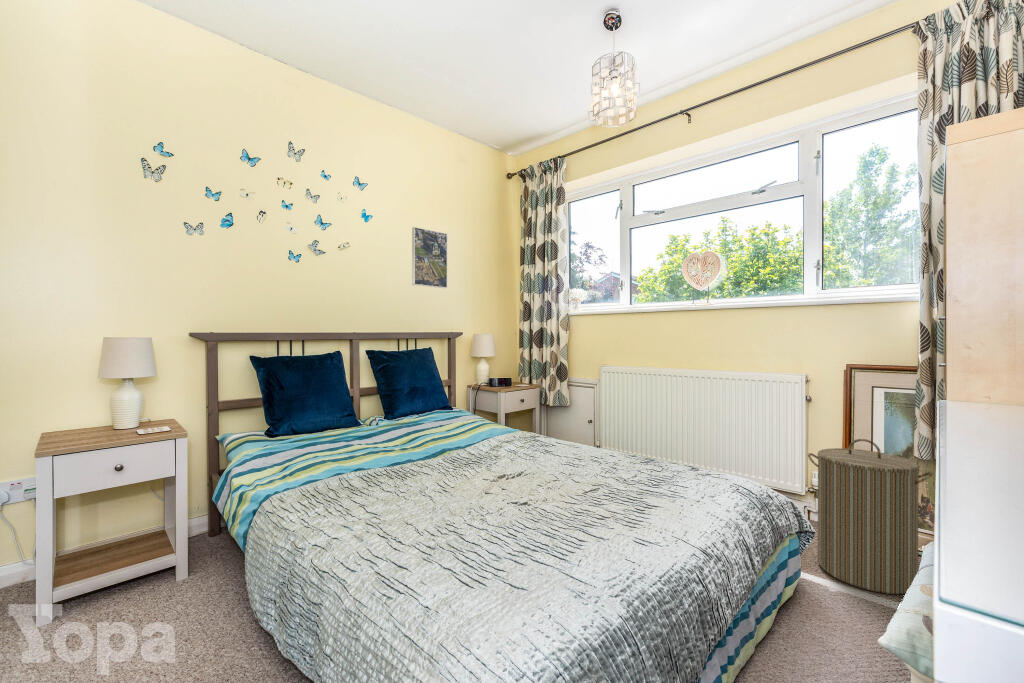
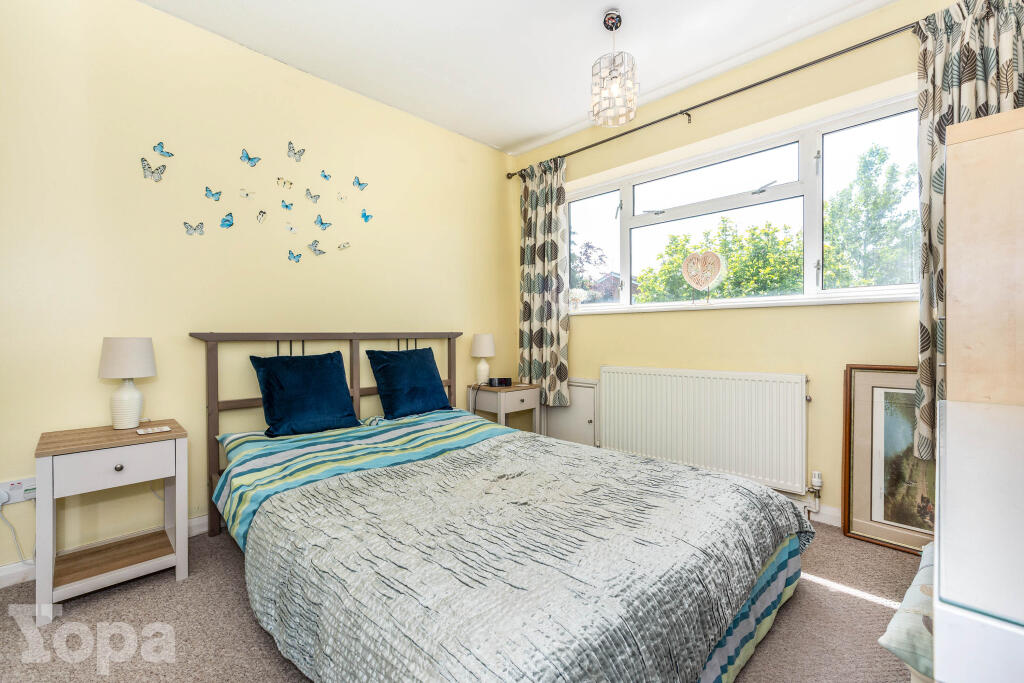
- laundry hamper [807,438,934,595]
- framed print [411,226,448,289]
